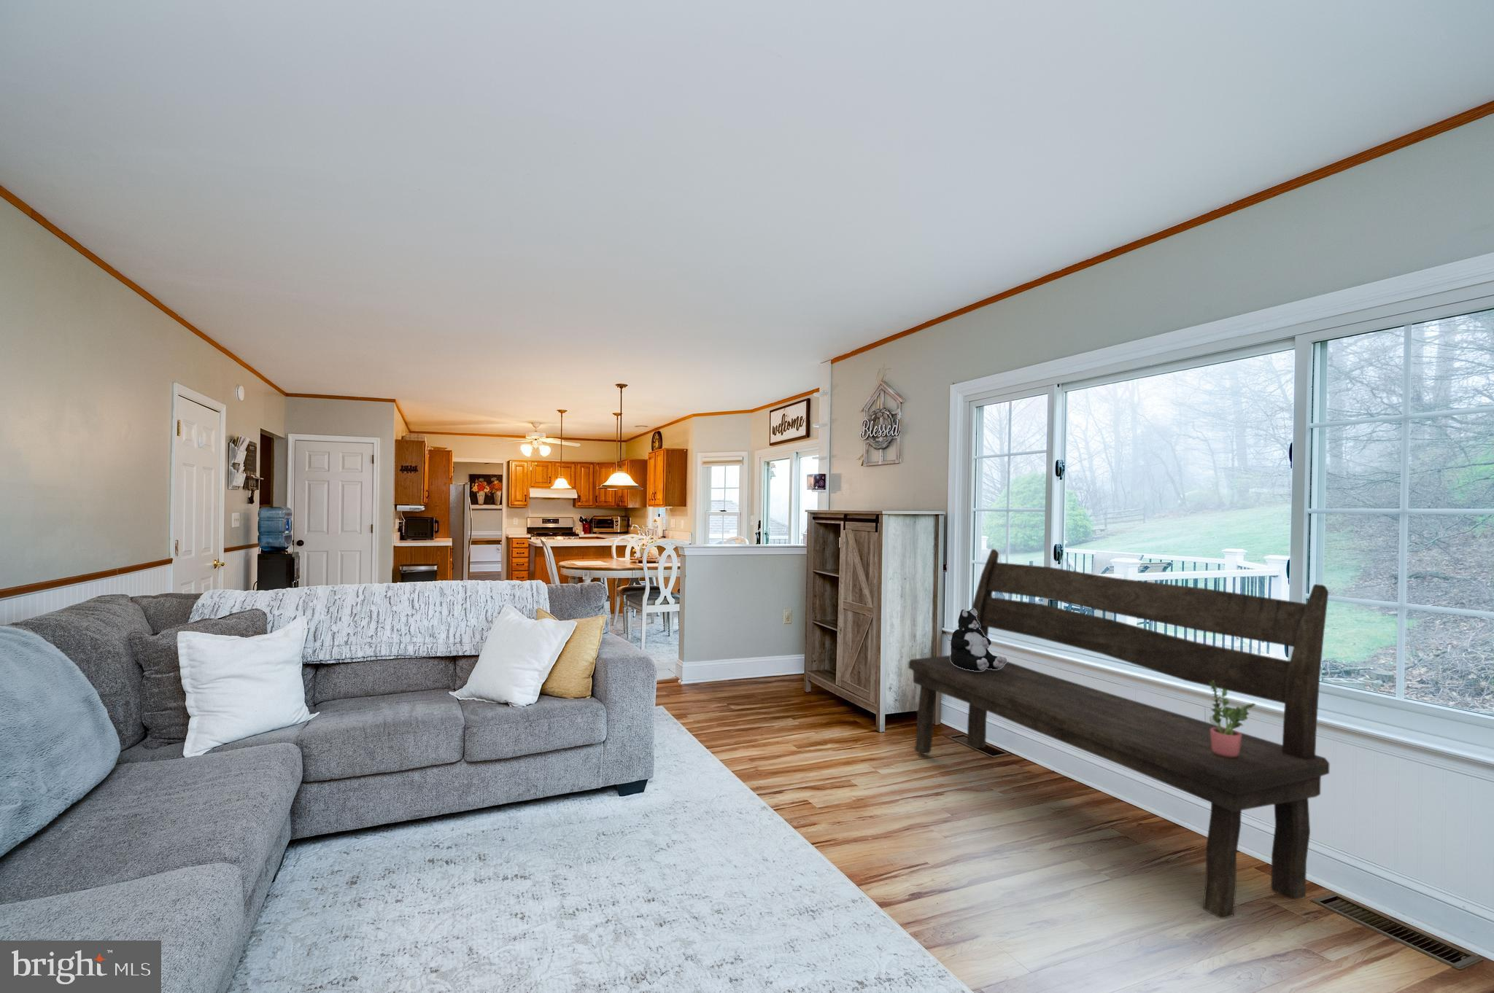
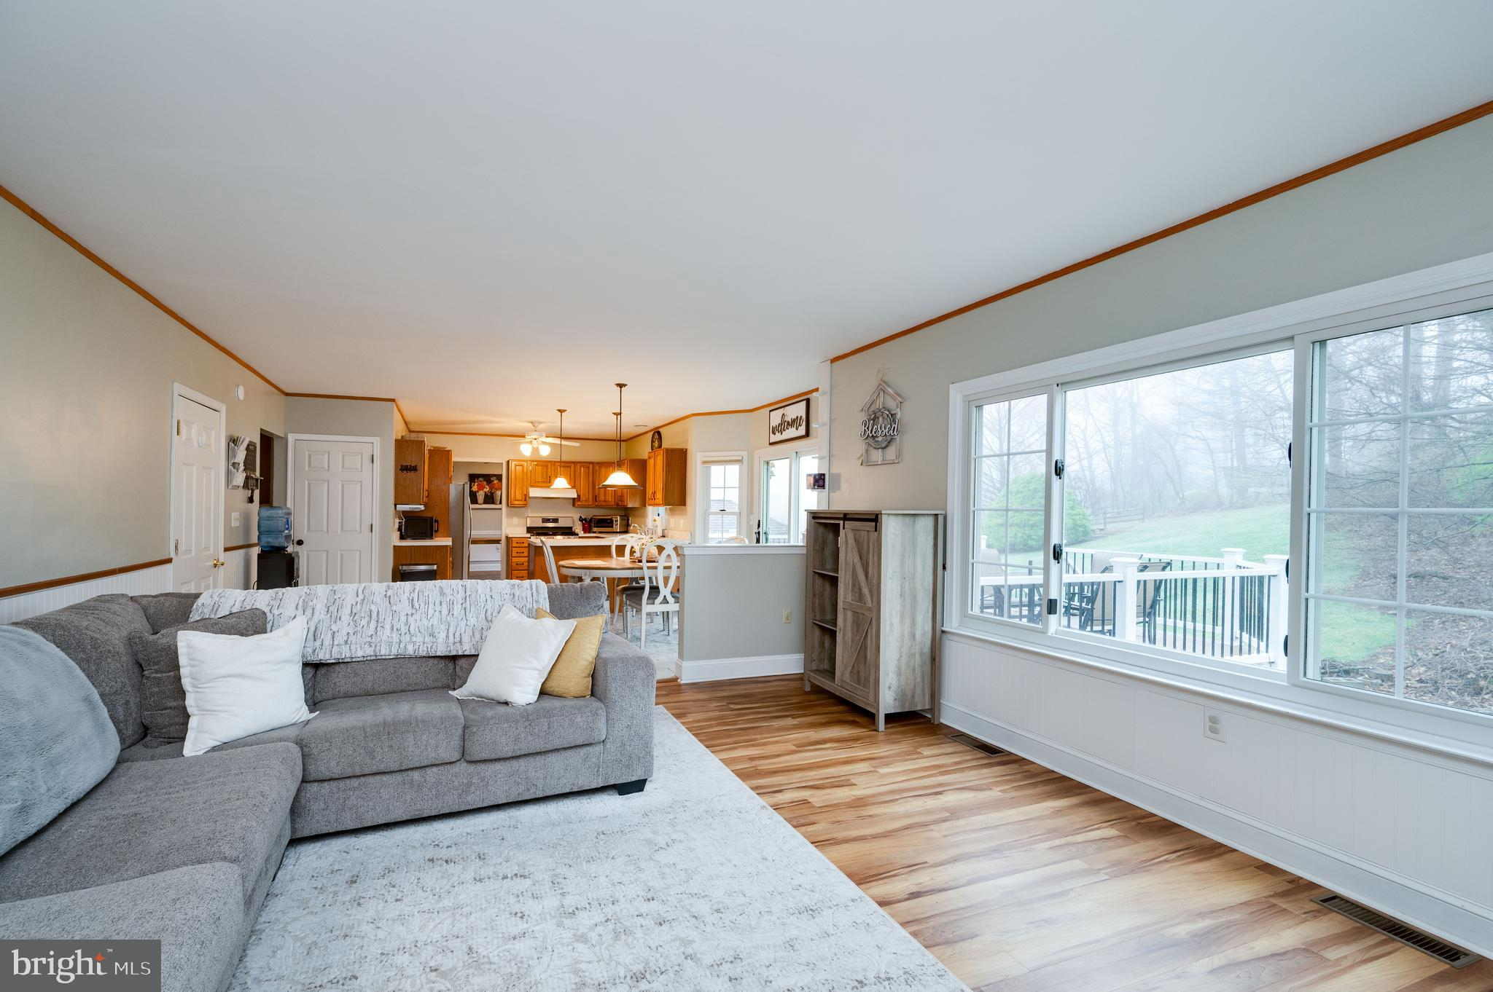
- plush toy [950,608,1007,670]
- bench [908,549,1331,920]
- potted plant [1209,680,1256,758]
